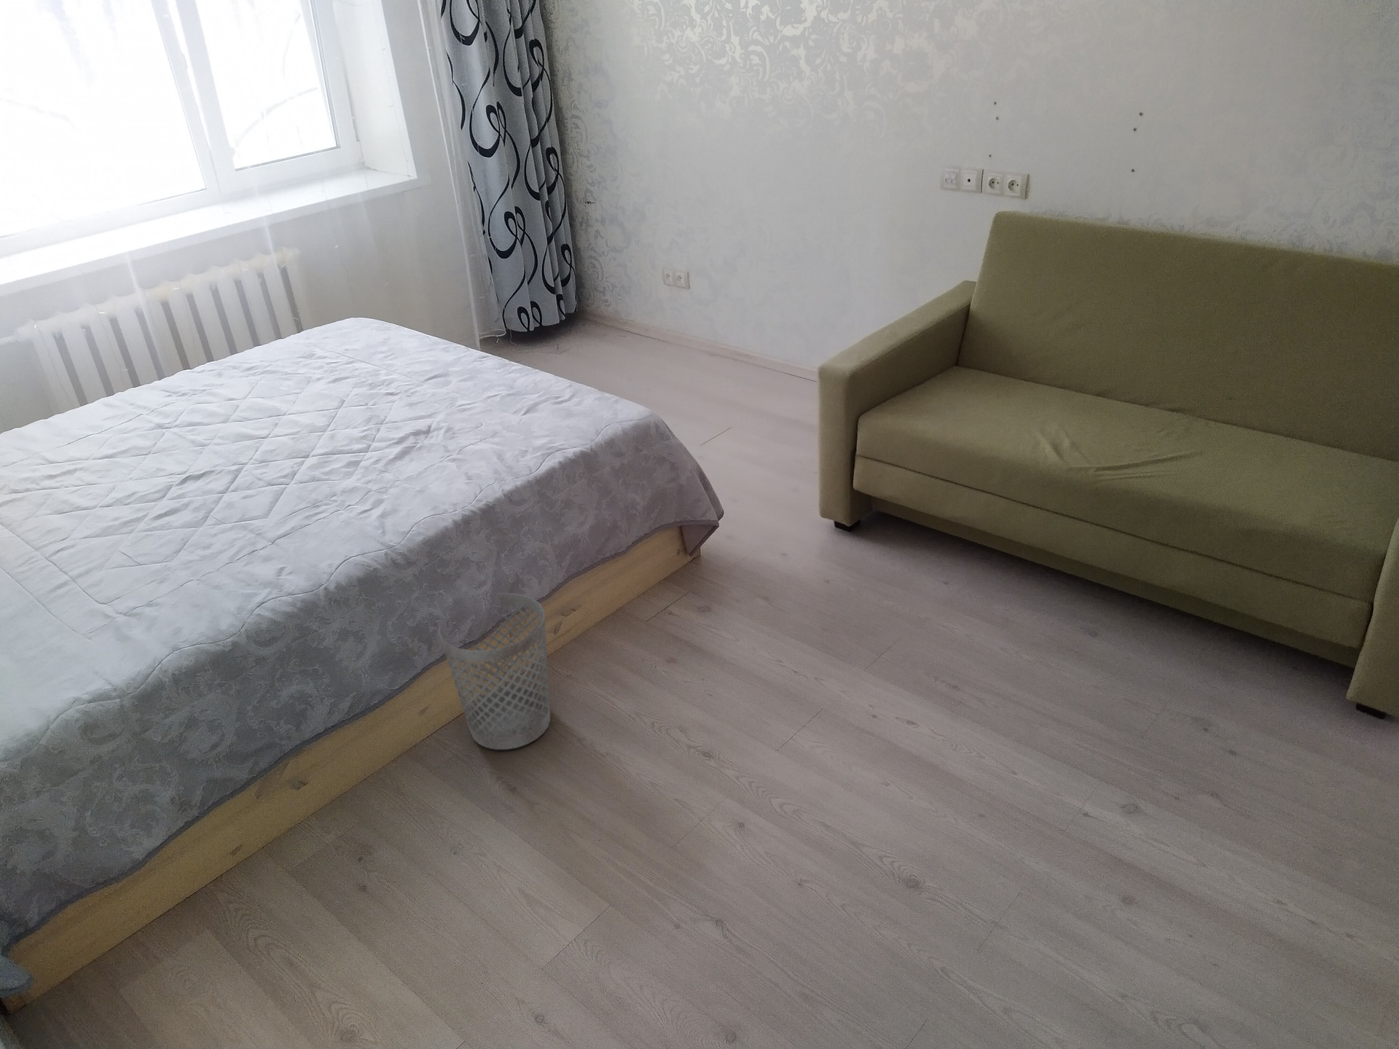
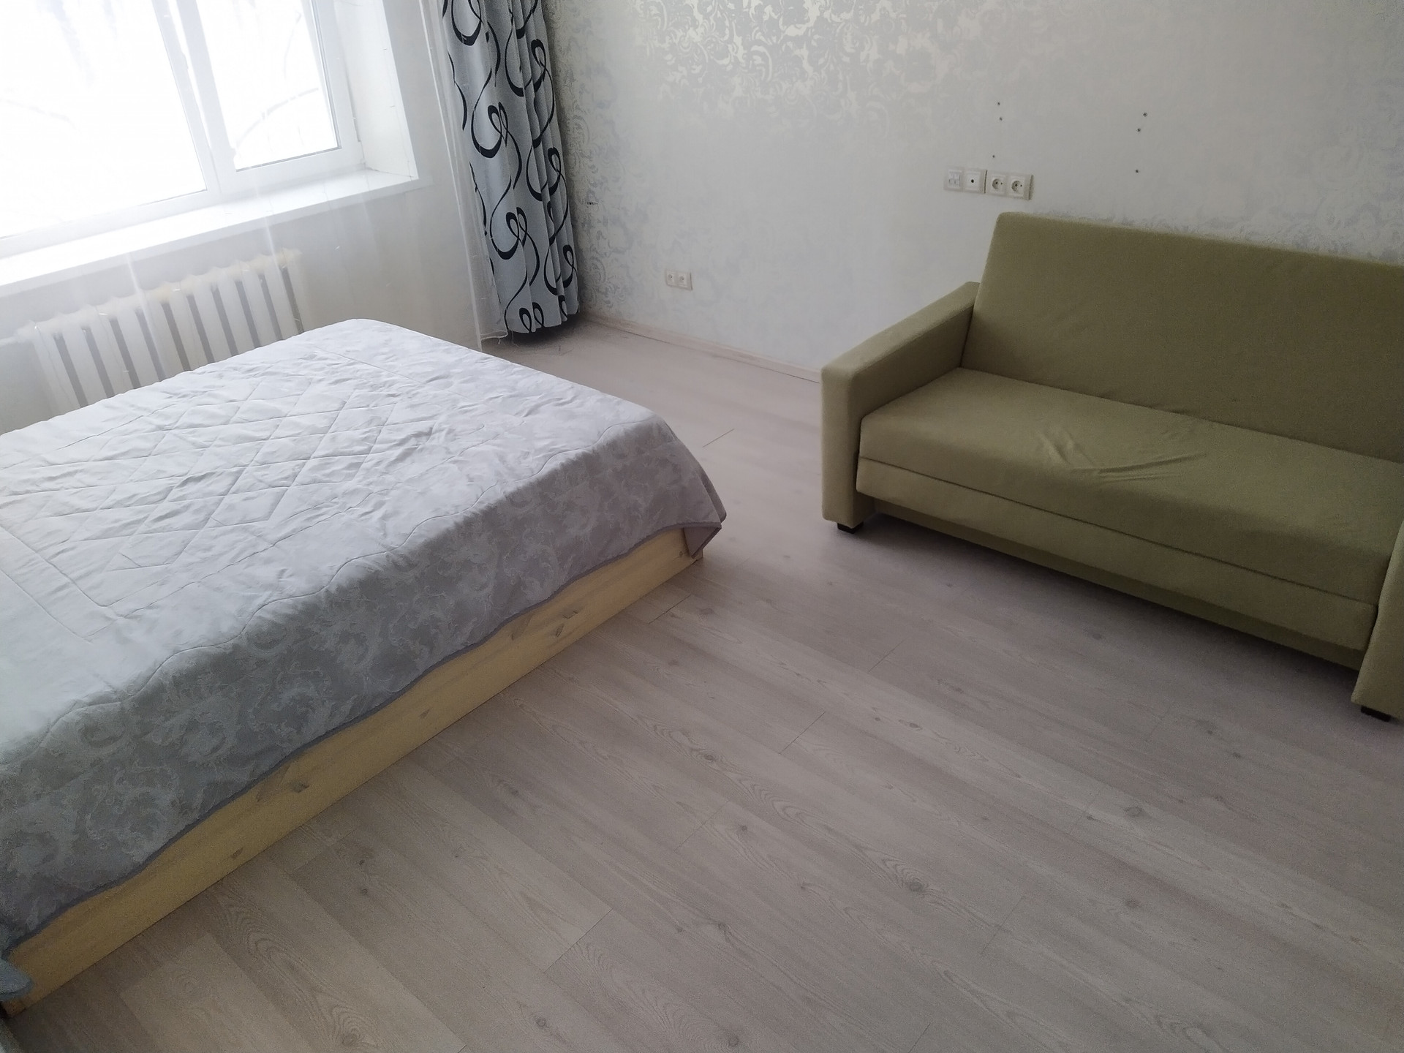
- wastebasket [438,592,551,750]
